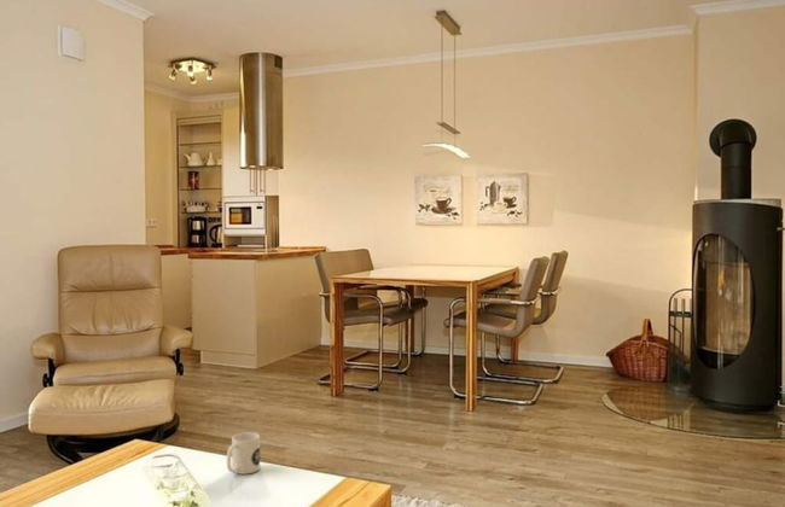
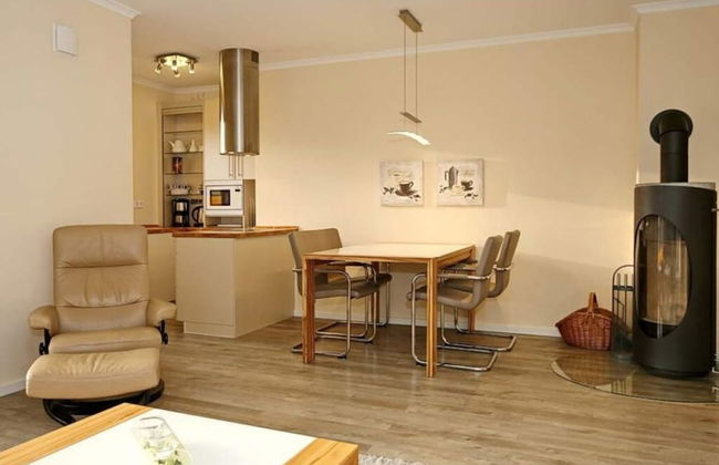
- mug [226,431,261,476]
